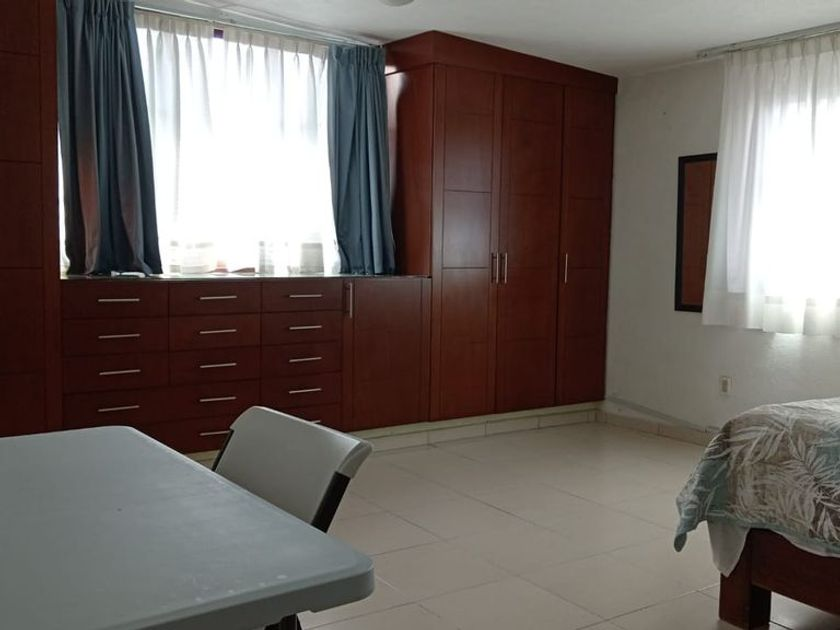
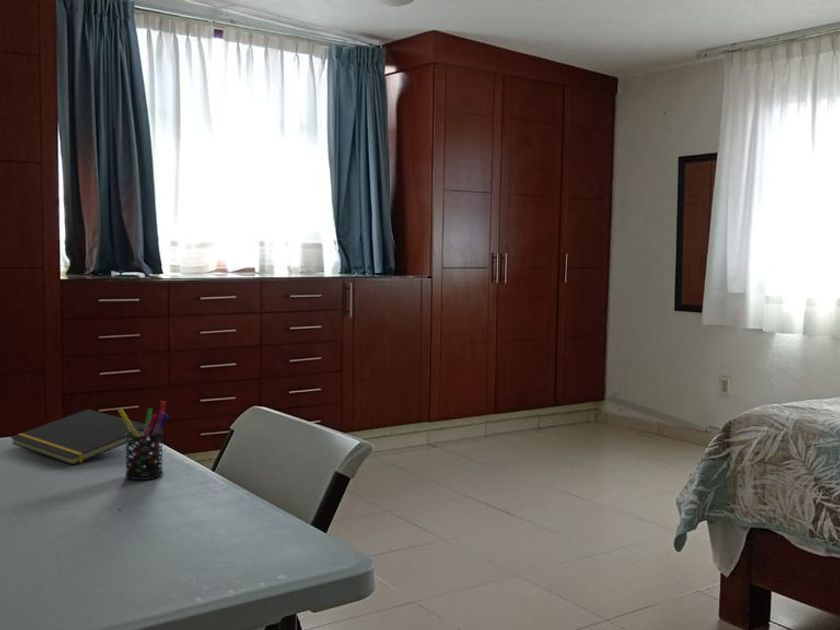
+ notepad [9,408,154,466]
+ pen holder [117,400,170,481]
